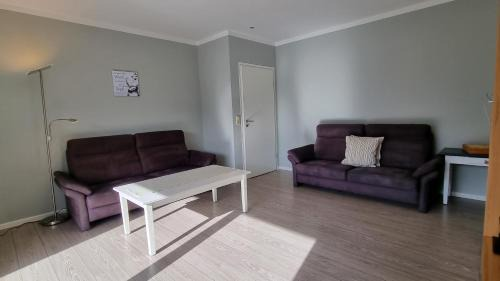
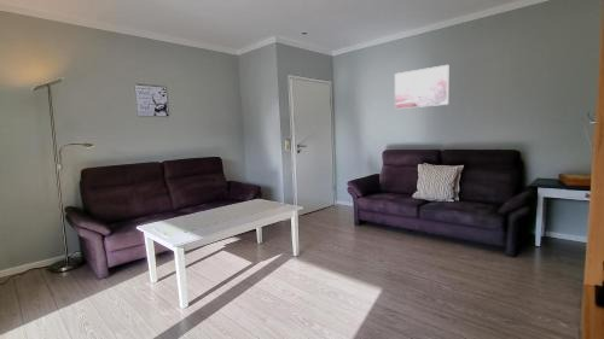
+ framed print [394,64,449,110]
